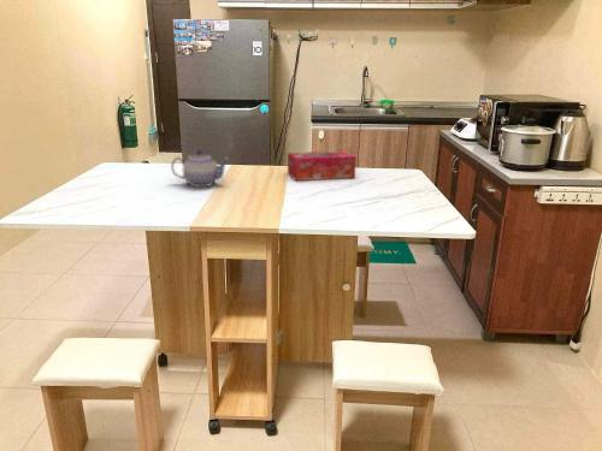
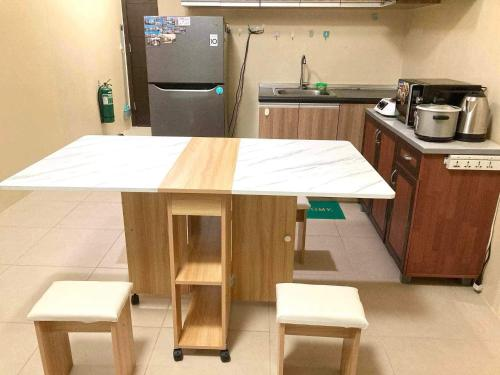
- tissue box [287,149,358,182]
- teapot [170,149,231,189]
